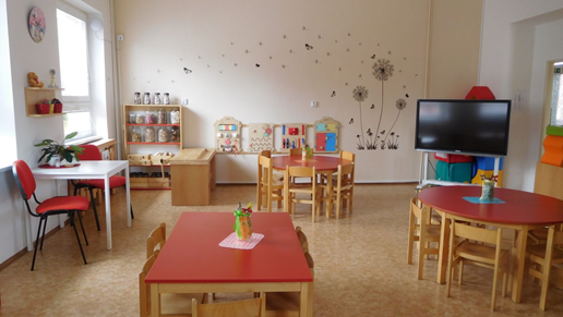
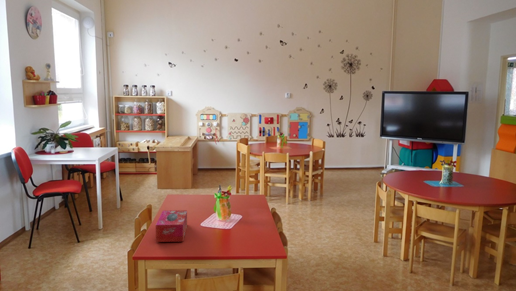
+ tissue box [155,209,188,243]
